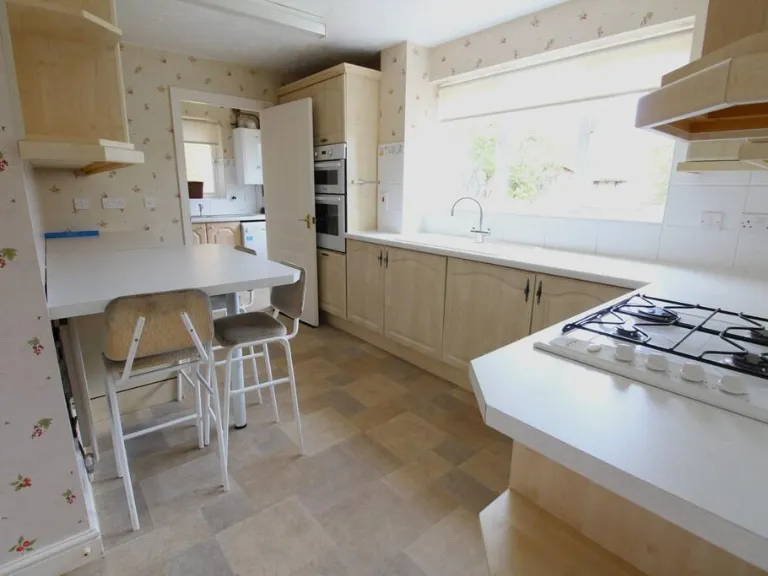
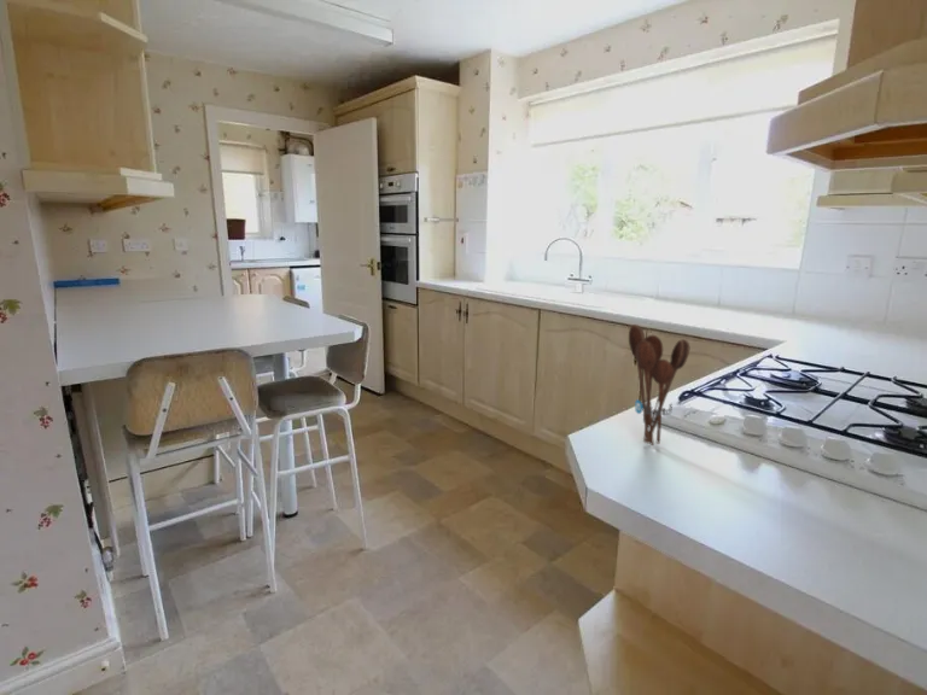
+ utensil holder [628,323,690,446]
